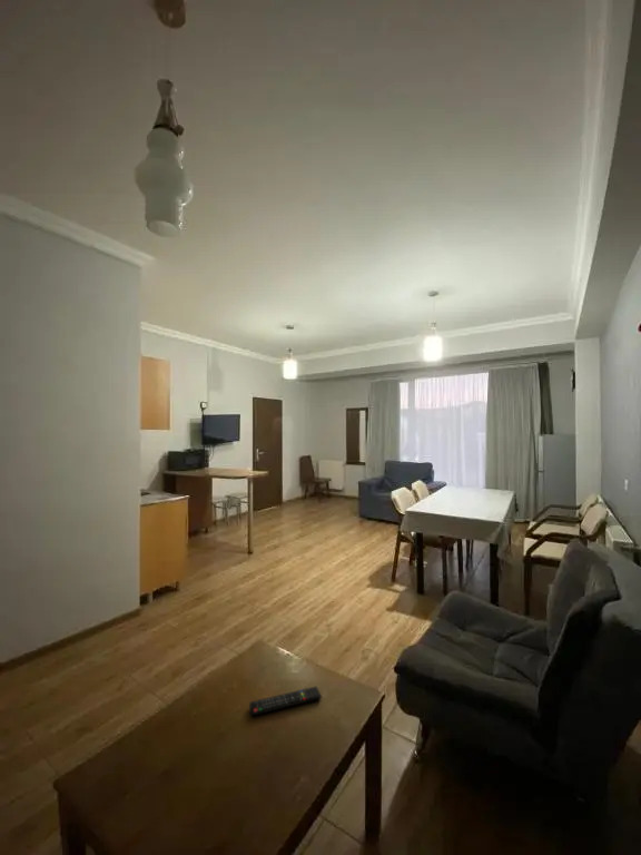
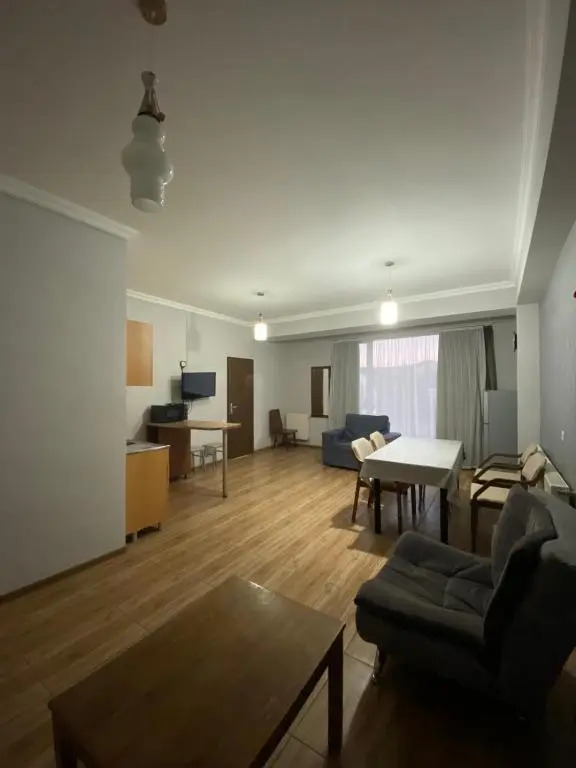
- remote control [248,686,323,717]
